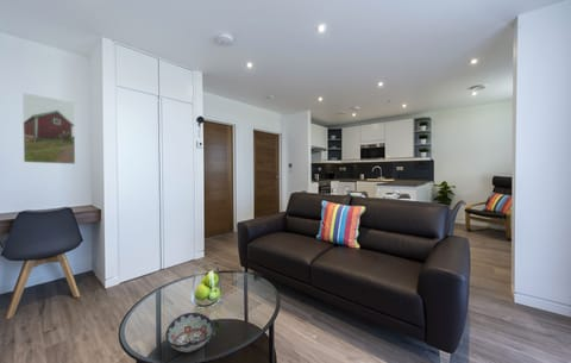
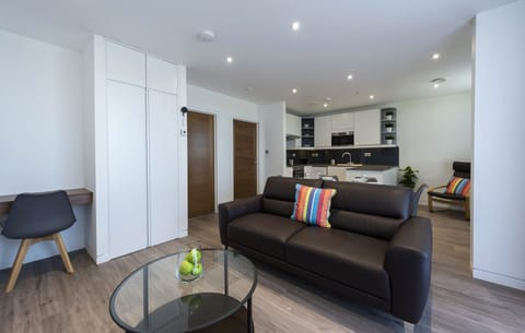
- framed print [21,92,76,165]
- decorative bowl [164,312,215,353]
